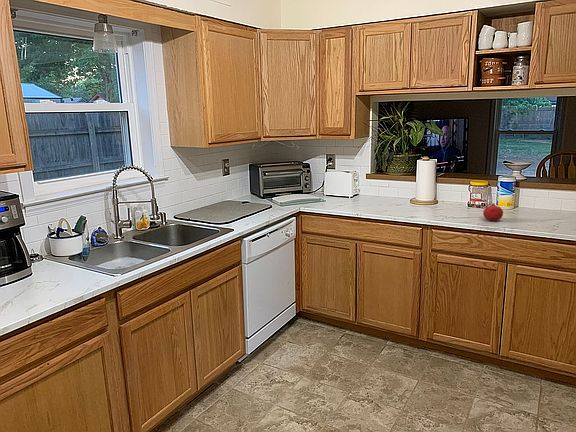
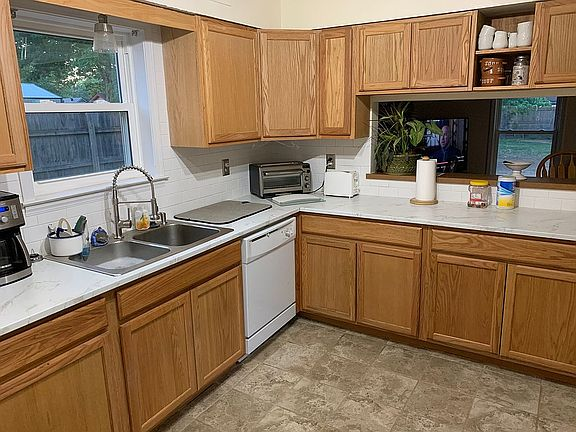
- fruit [482,202,504,222]
